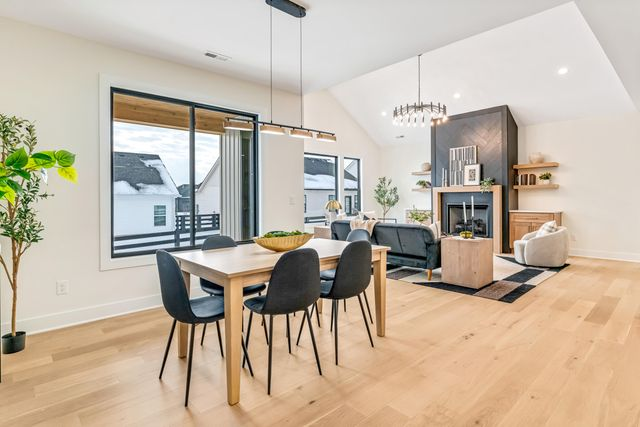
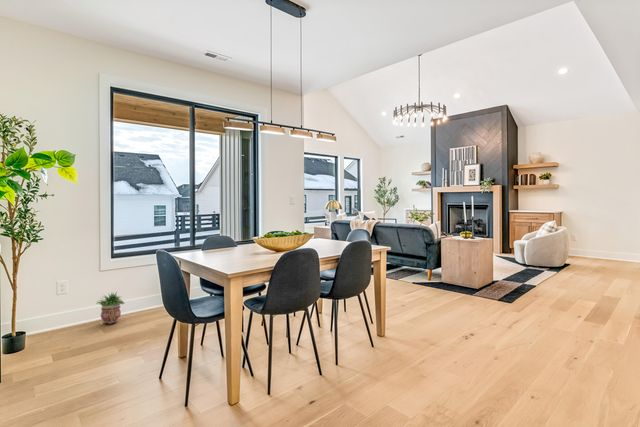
+ potted plant [96,291,126,325]
